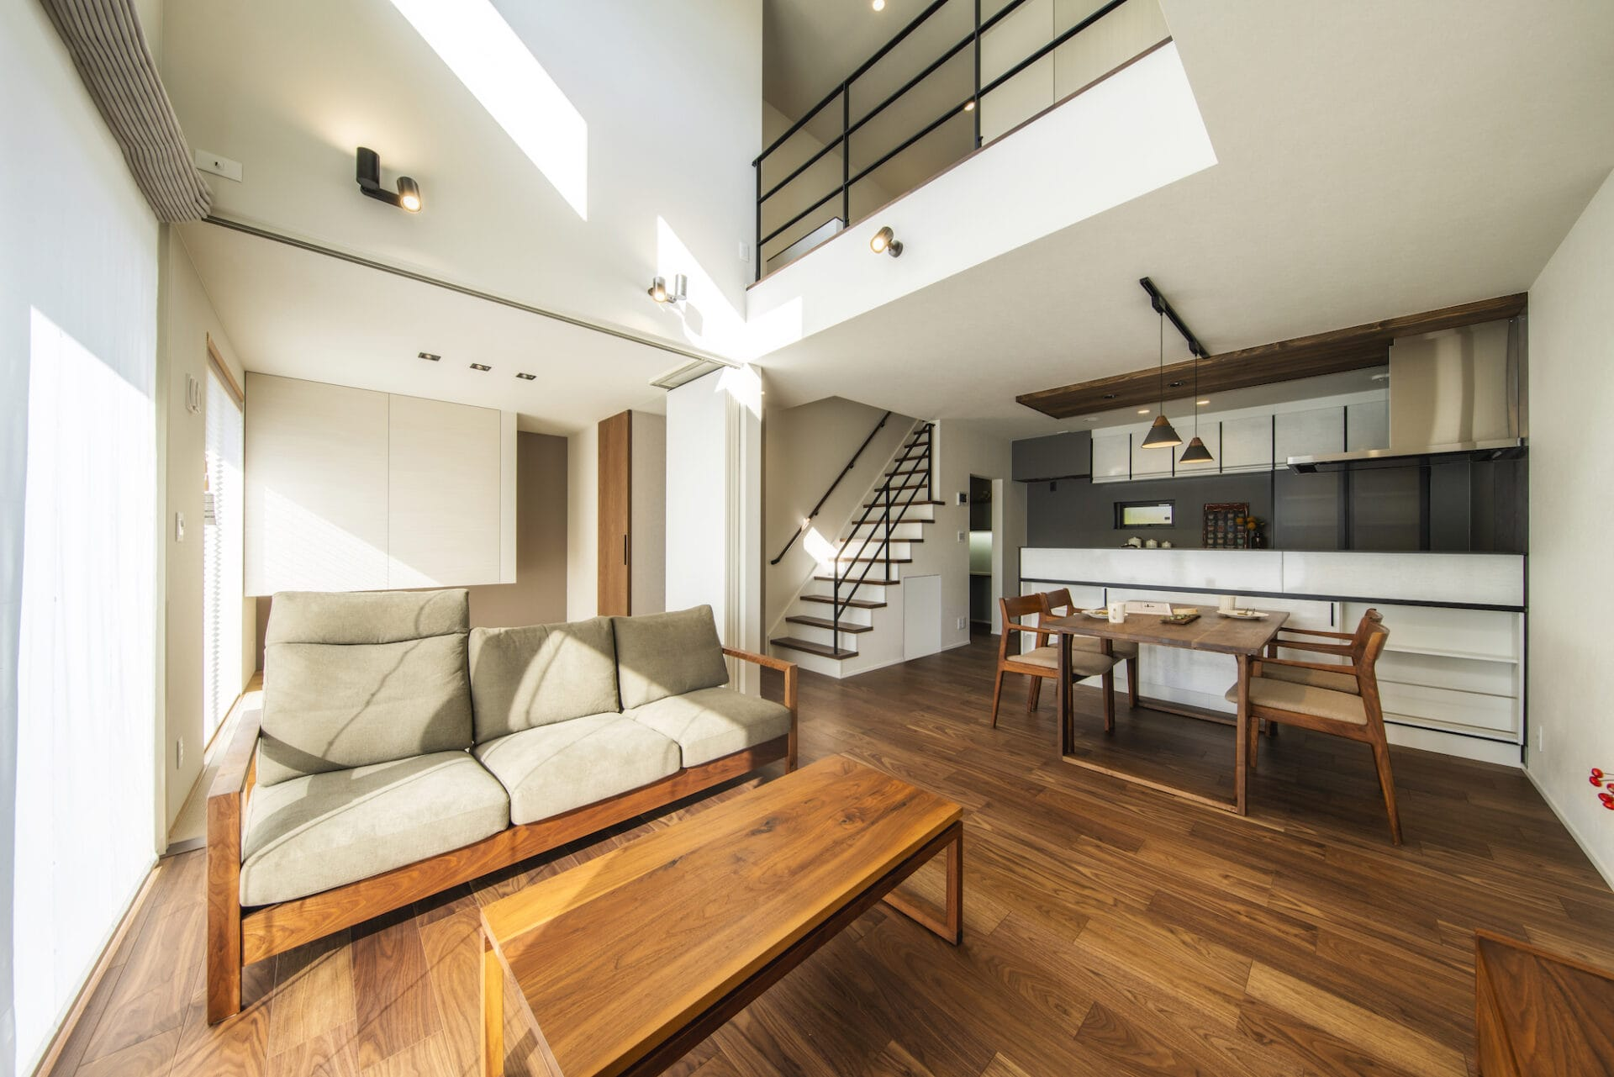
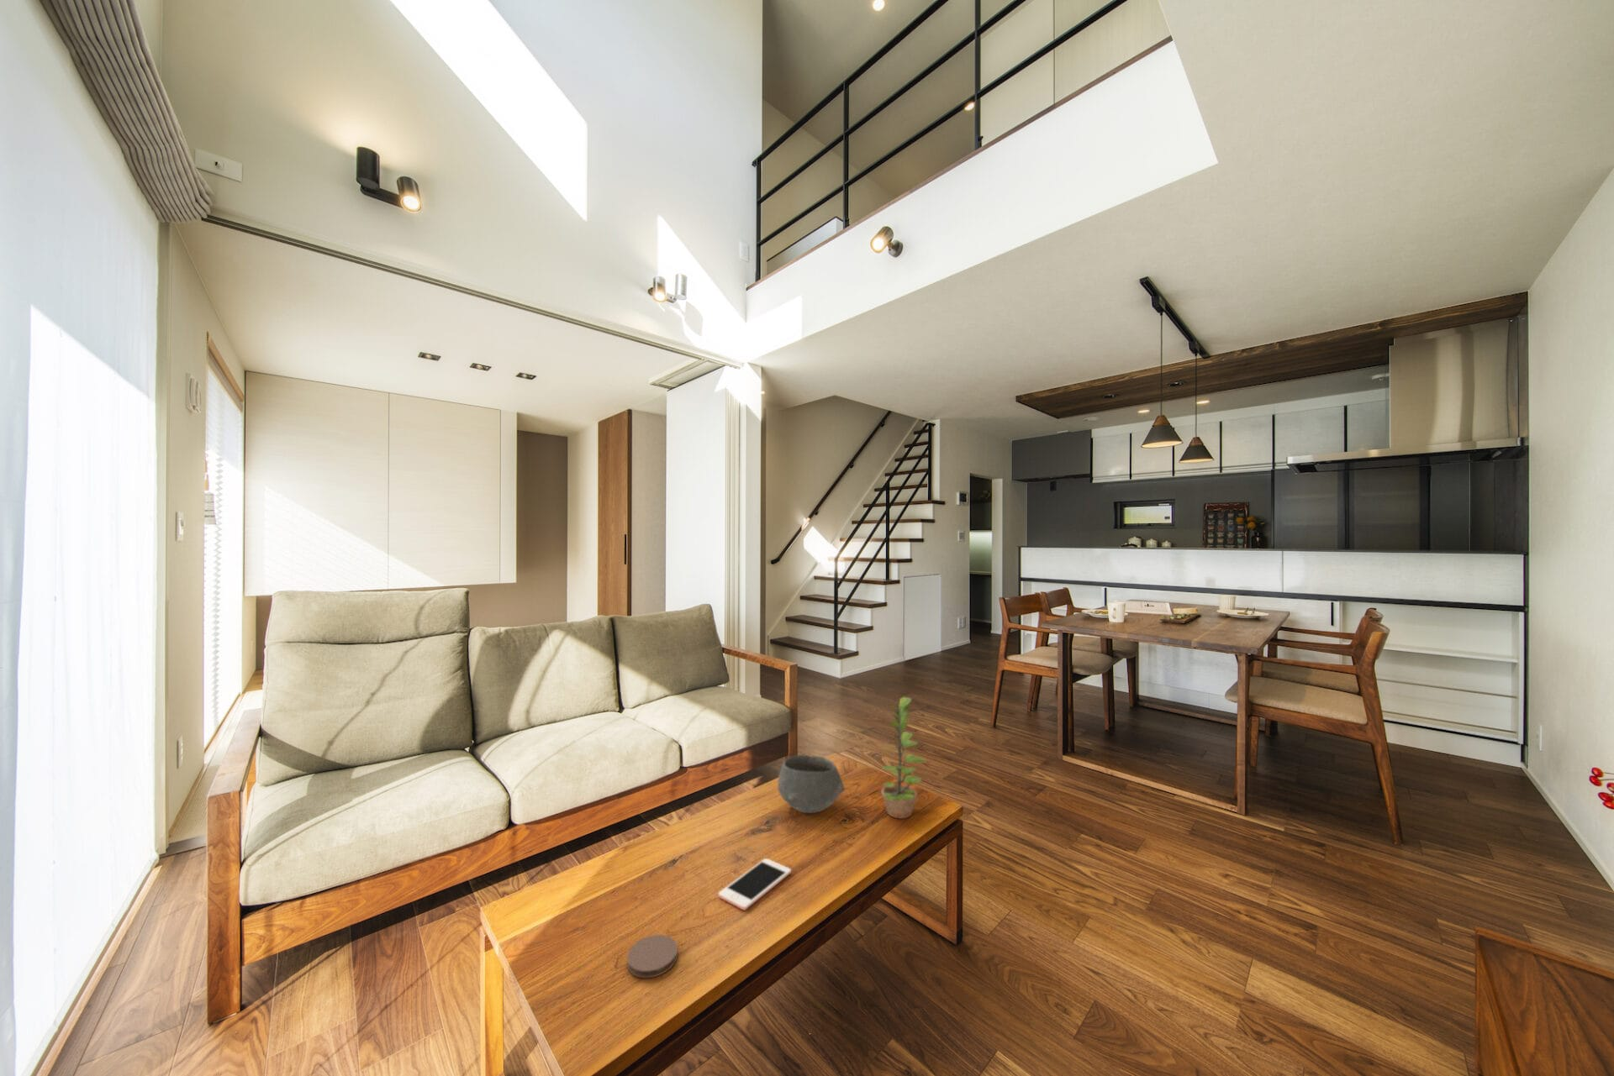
+ plant [880,697,928,819]
+ coaster [626,934,678,979]
+ bowl [776,754,846,814]
+ cell phone [717,857,792,911]
